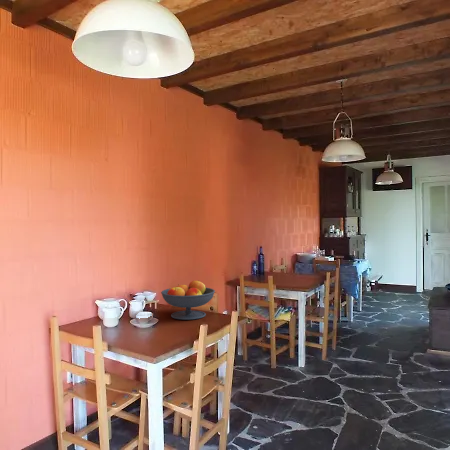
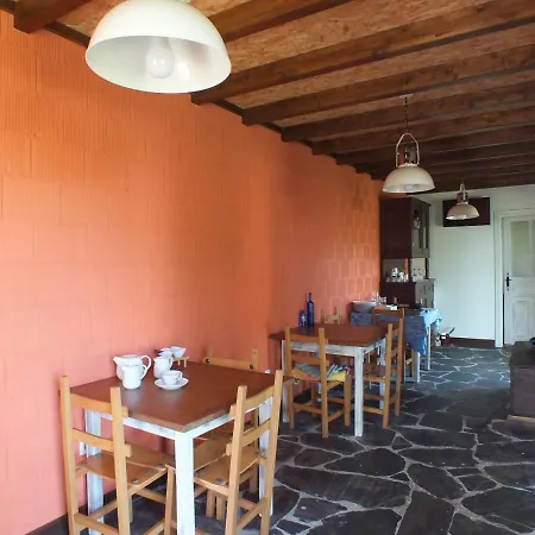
- fruit bowl [160,280,216,321]
